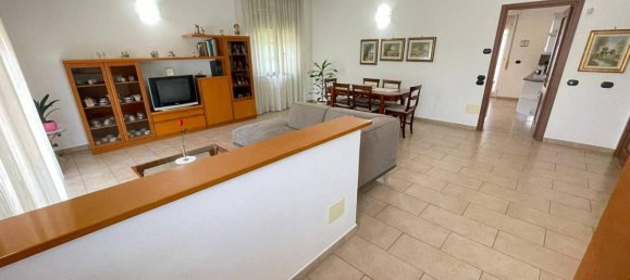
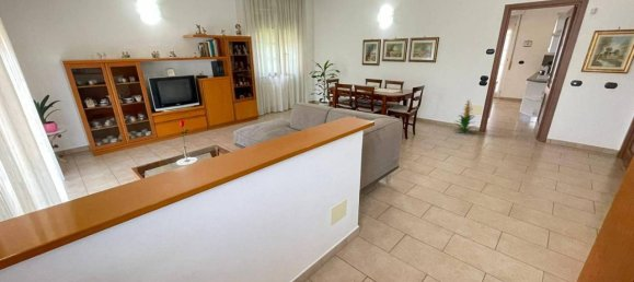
+ indoor plant [452,98,477,134]
